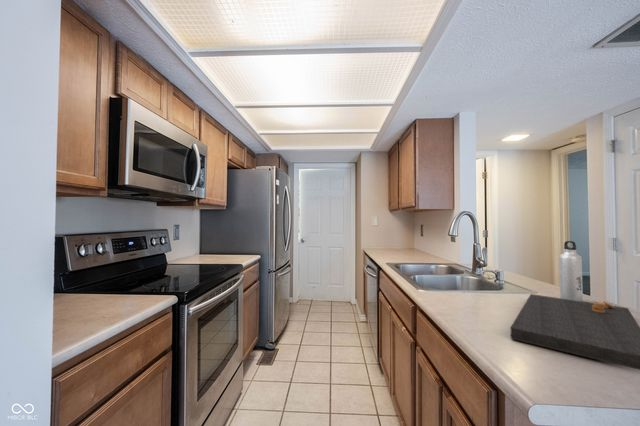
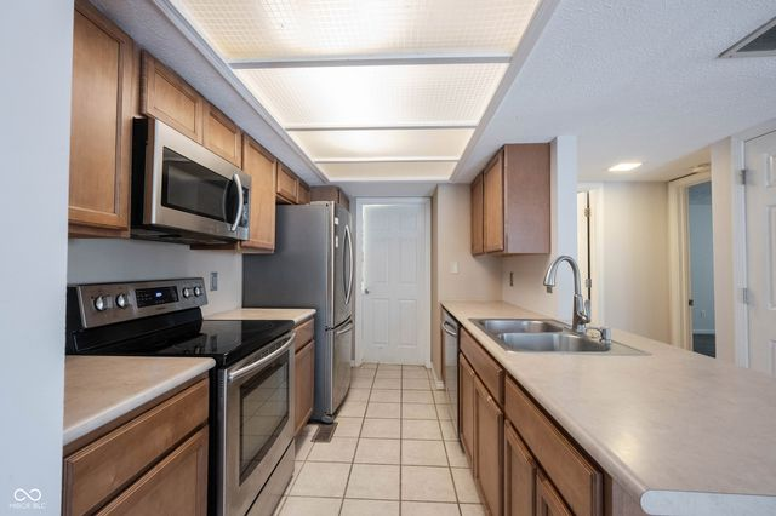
- cutting board [510,293,640,371]
- water bottle [559,240,584,302]
